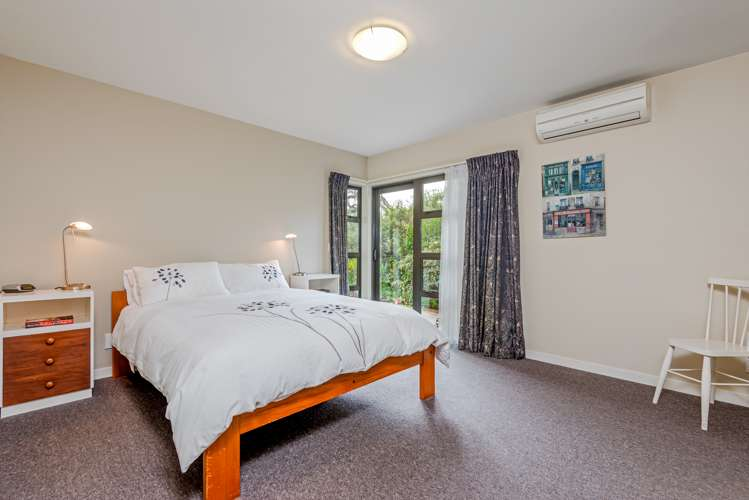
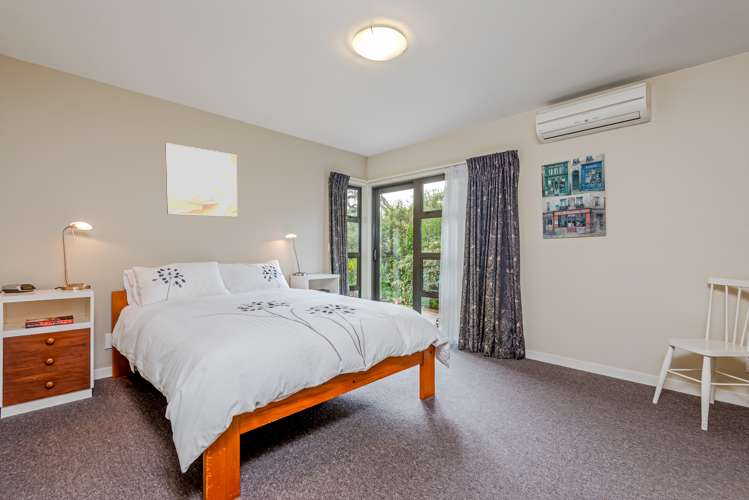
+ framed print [165,142,238,218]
